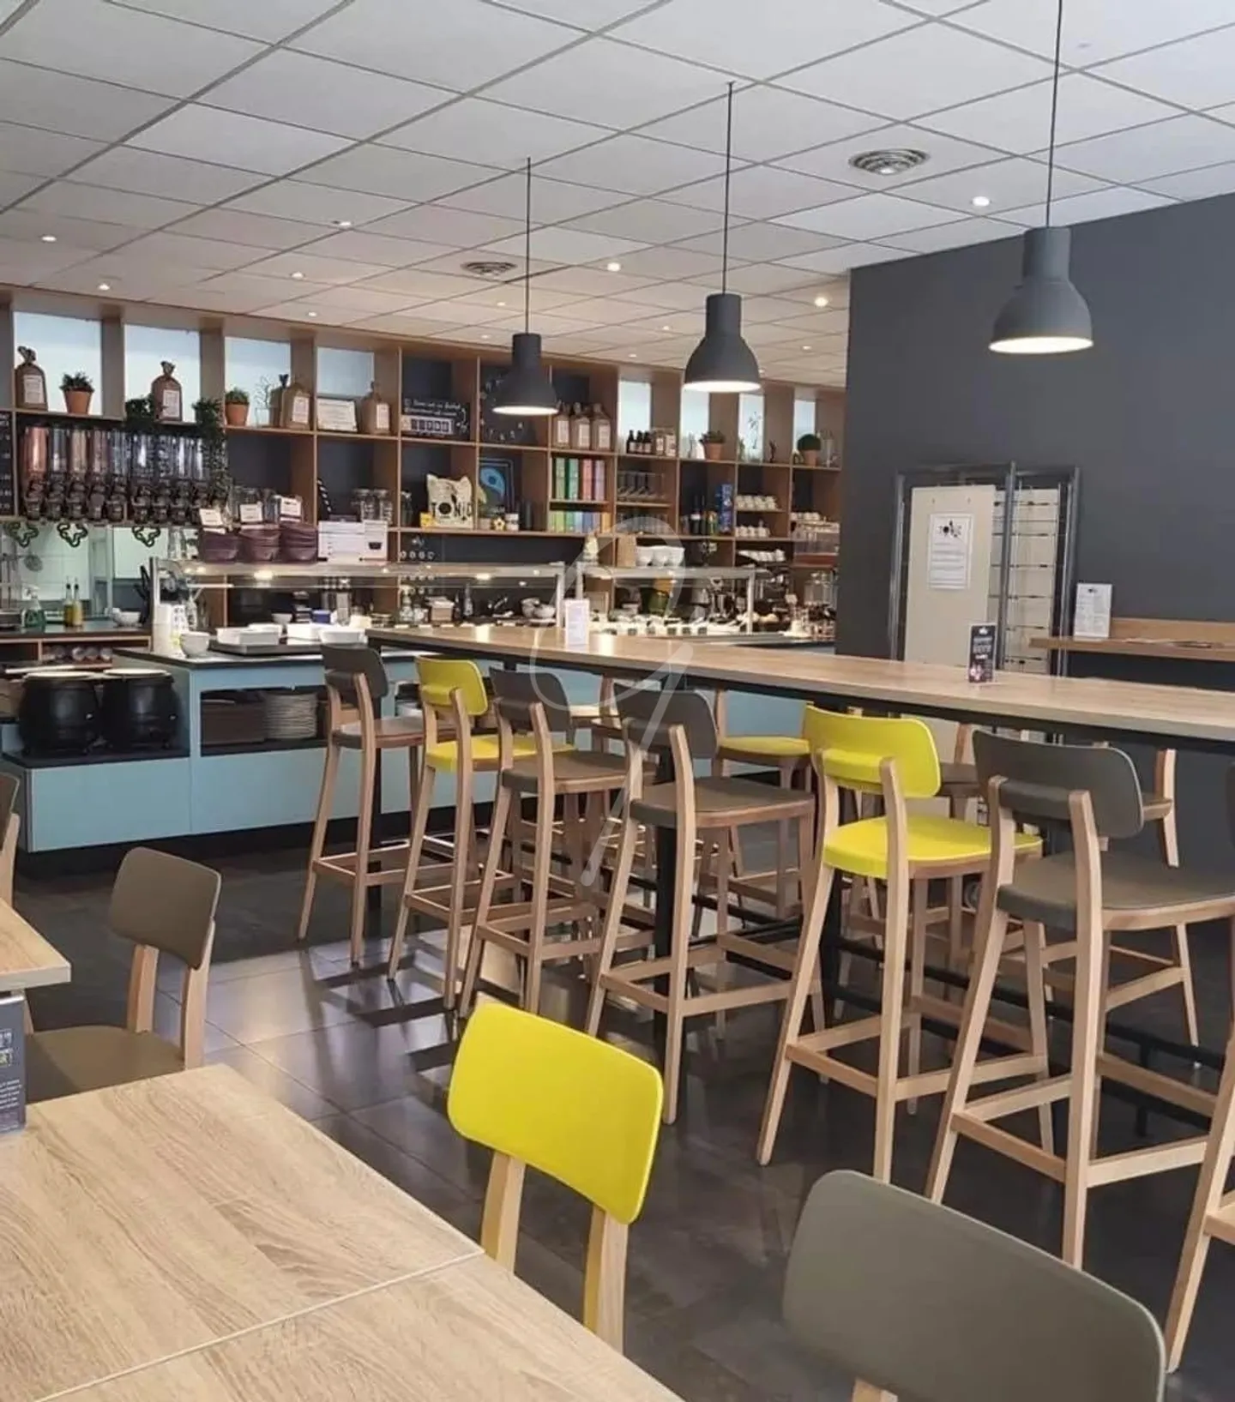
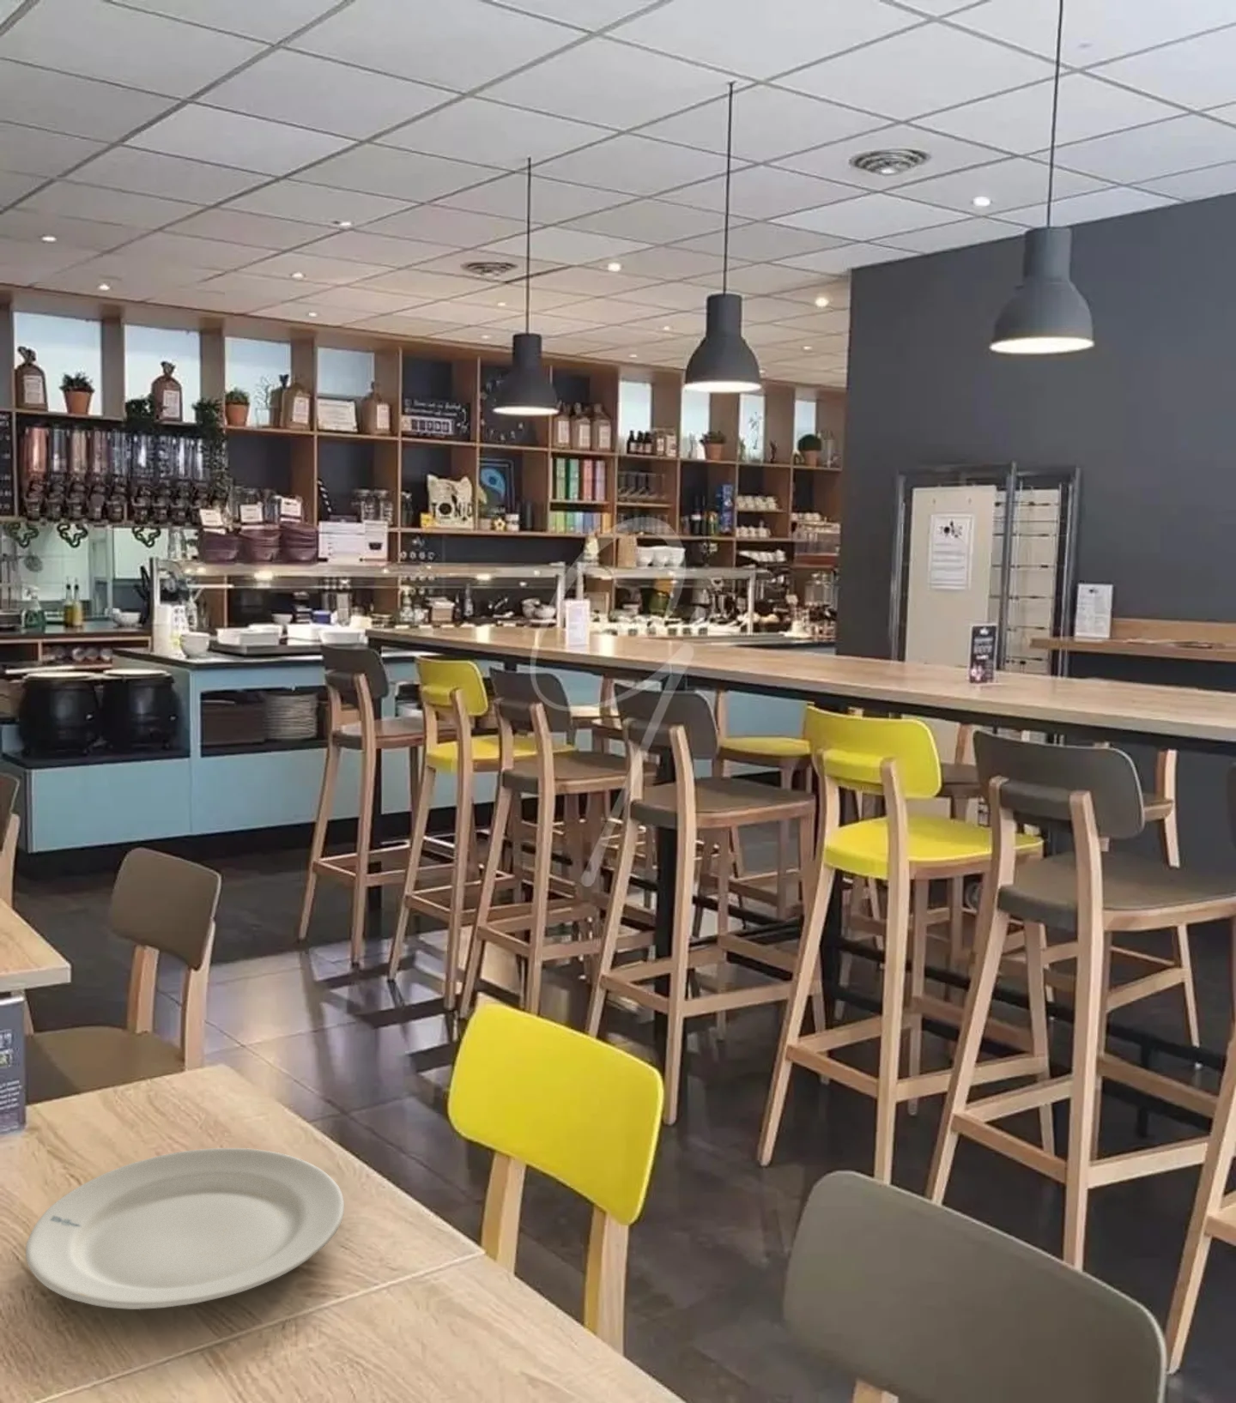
+ chinaware [25,1148,345,1310]
